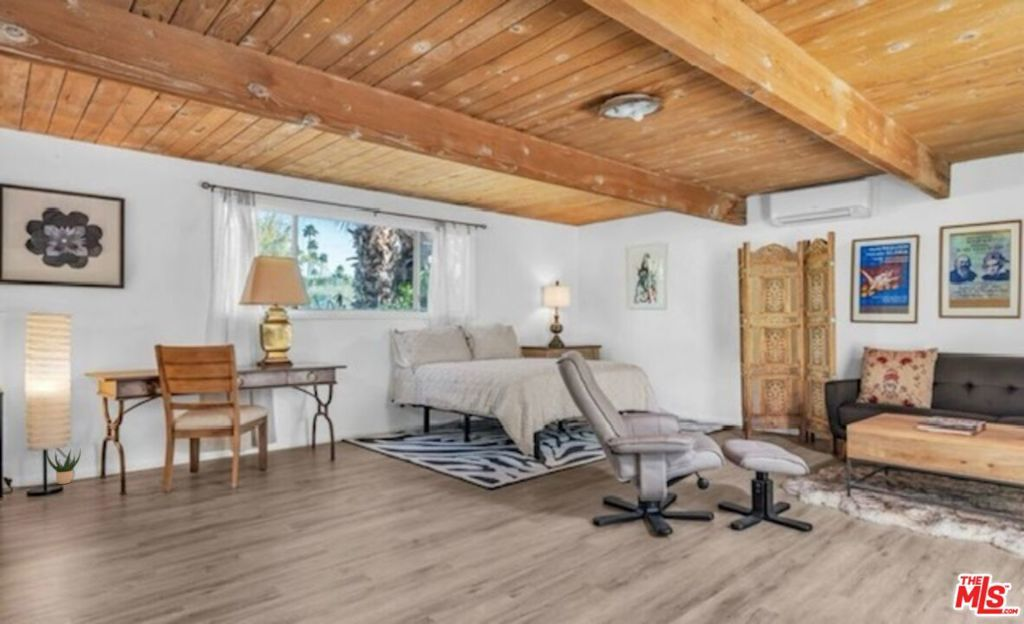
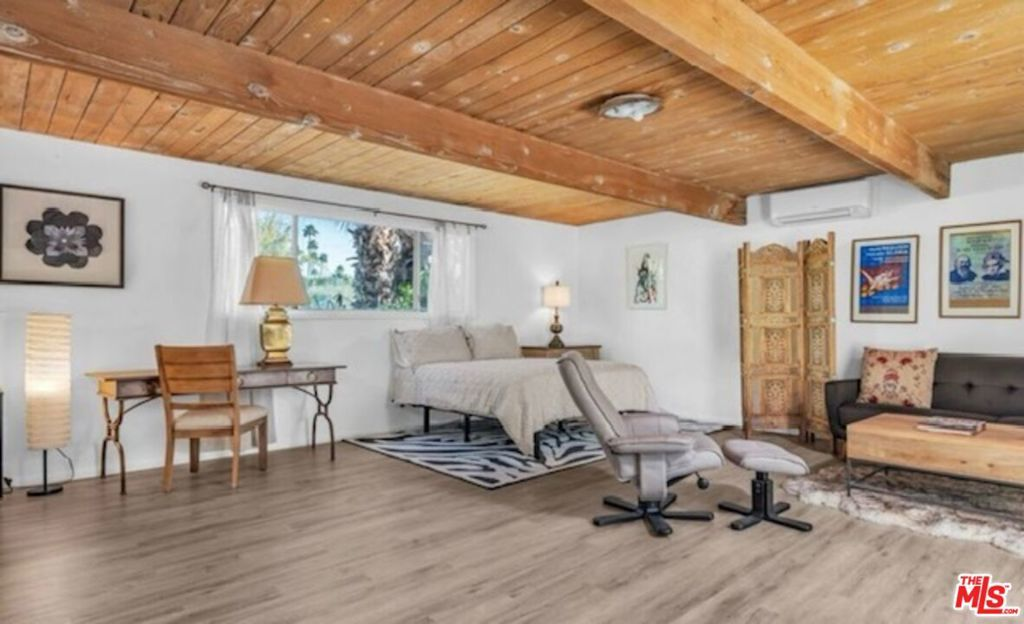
- potted plant [46,448,82,485]
